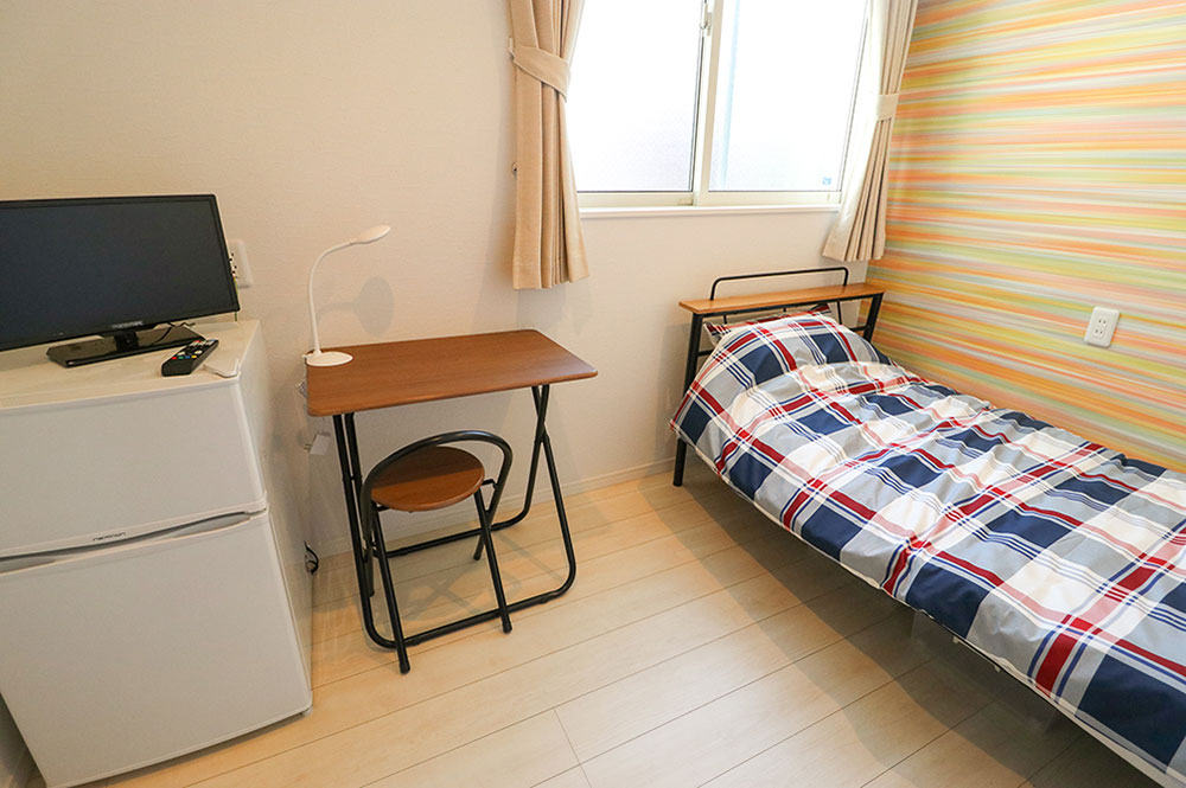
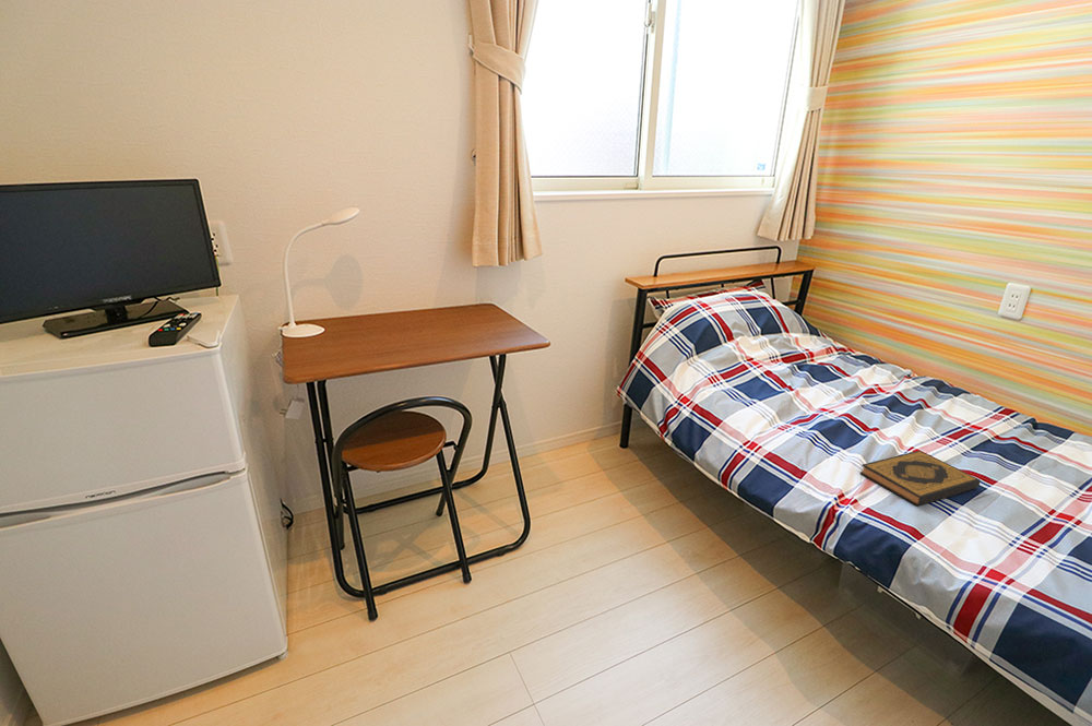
+ hardback book [859,450,981,507]
